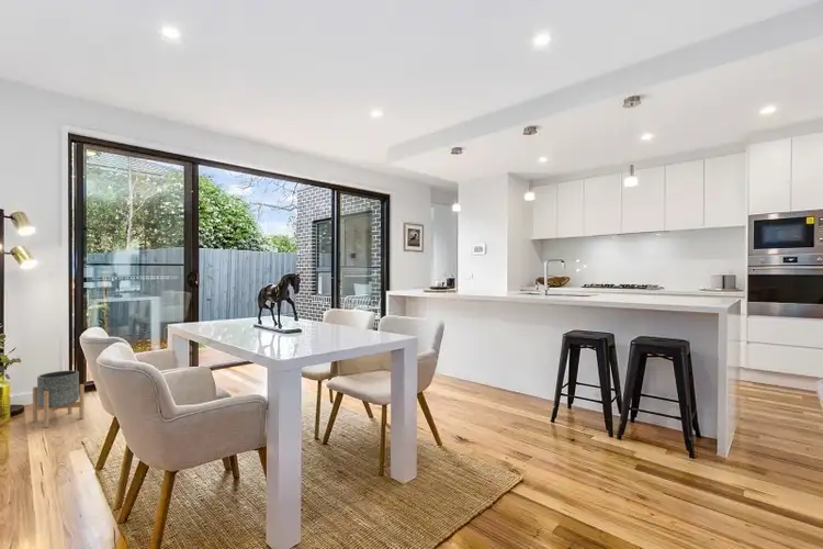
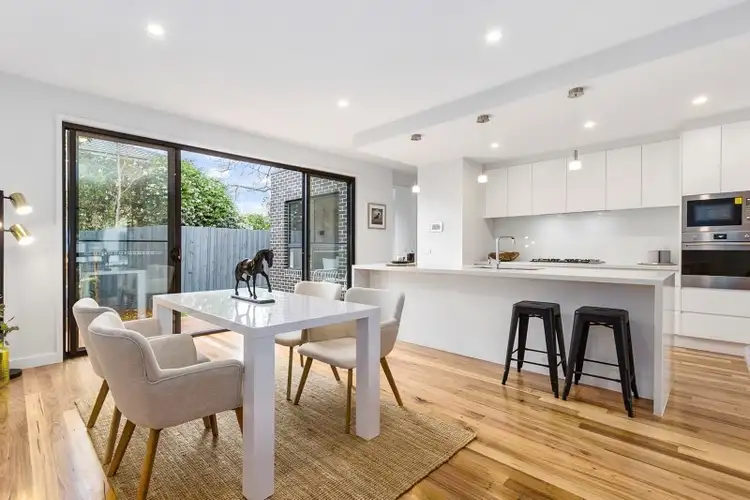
- planter [32,370,86,428]
